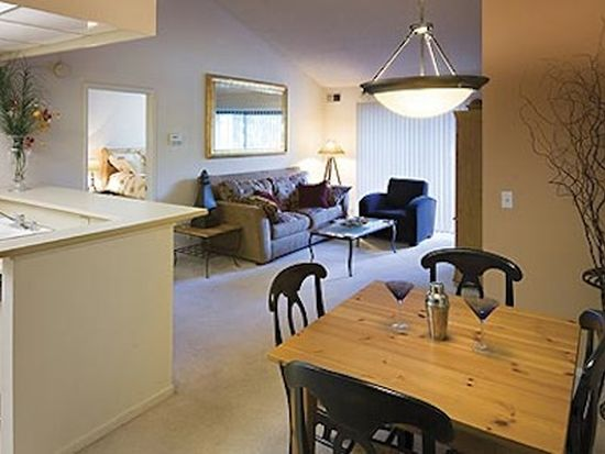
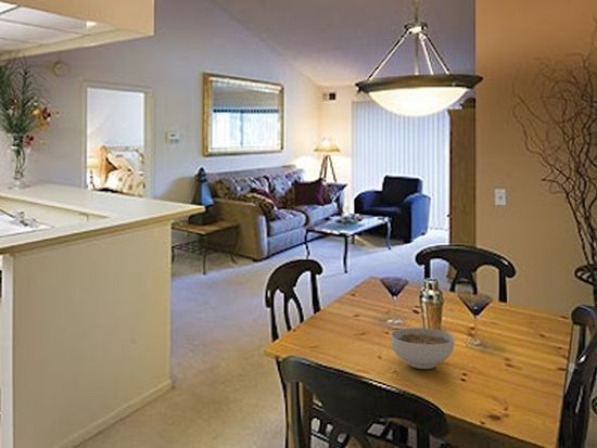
+ bowl [390,327,456,370]
